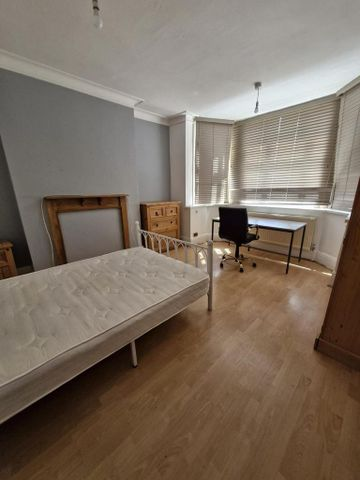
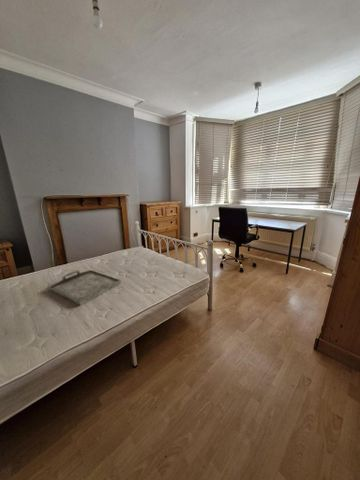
+ serving tray [48,269,122,306]
